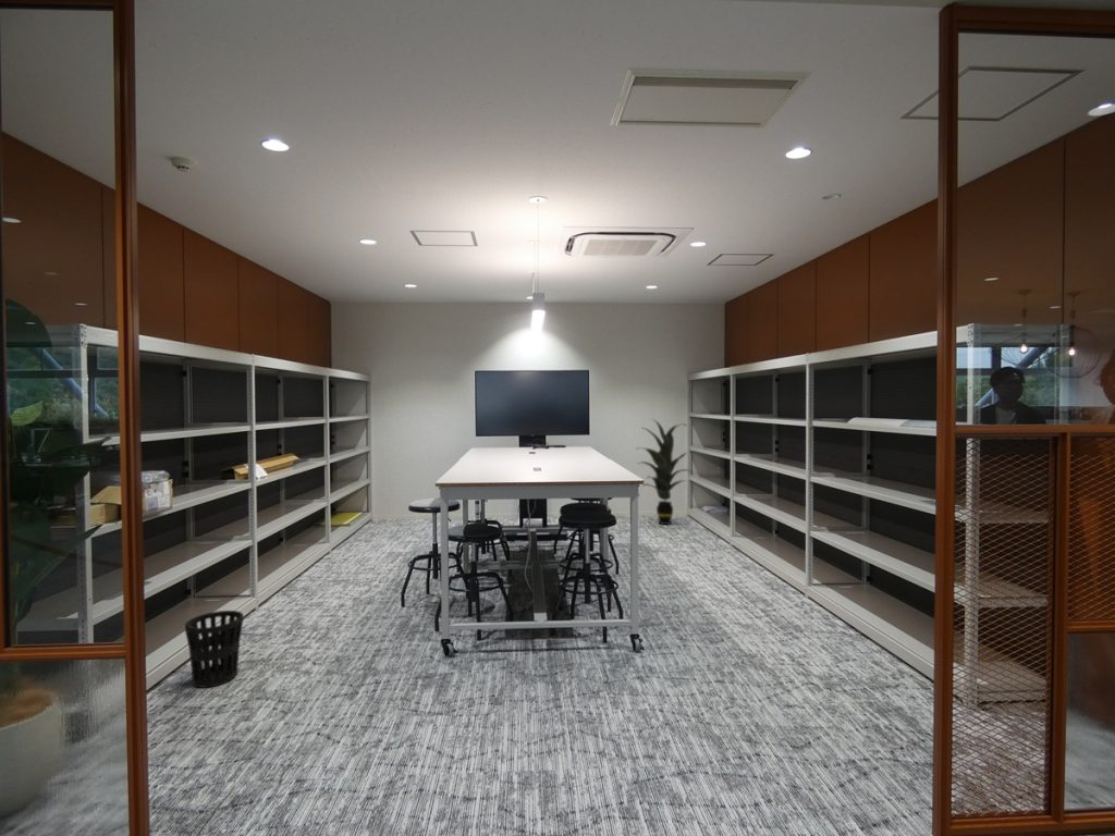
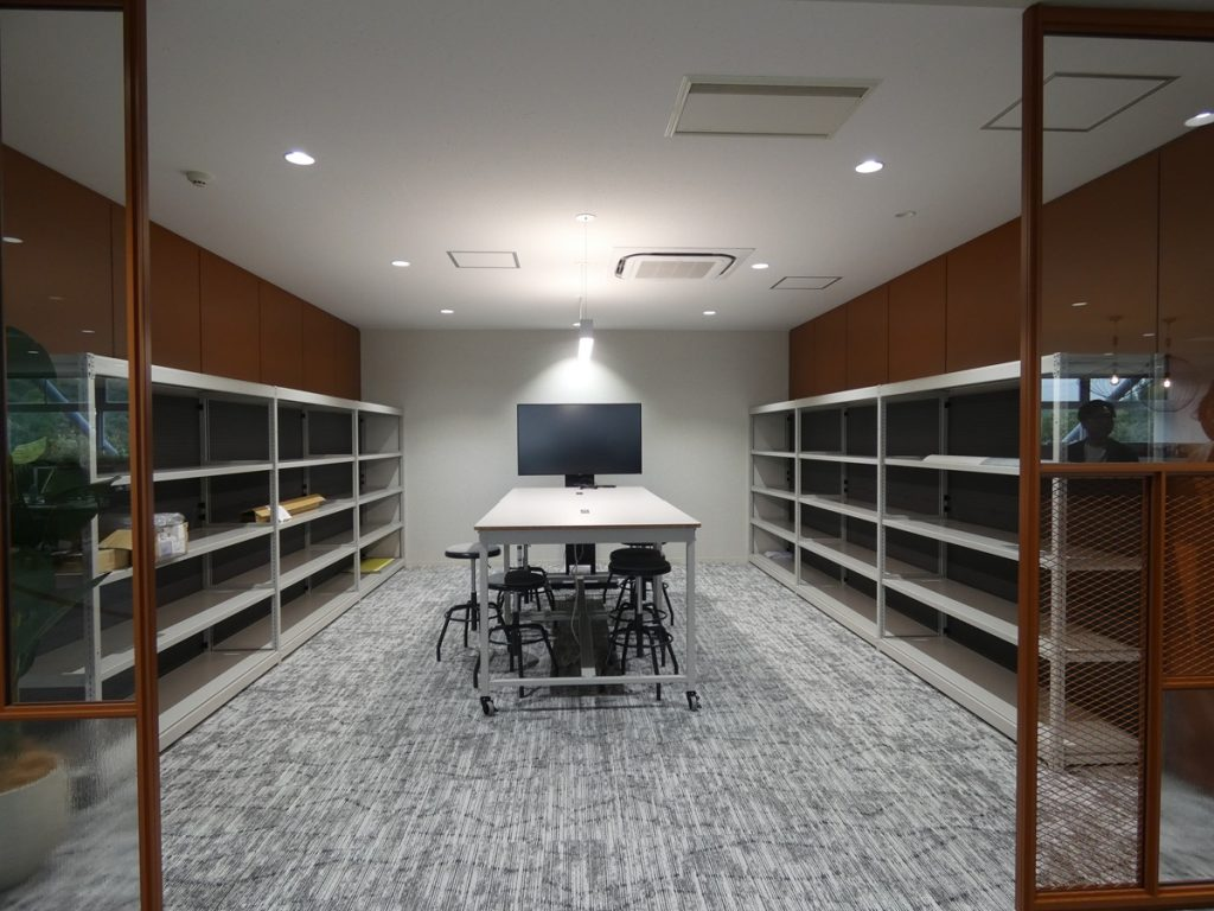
- wastebasket [184,610,245,689]
- indoor plant [634,418,697,526]
